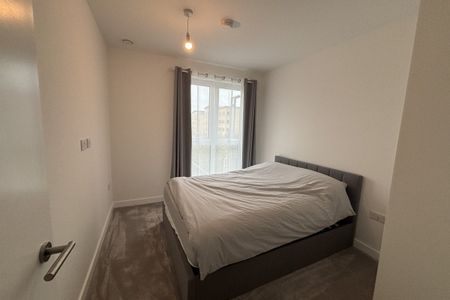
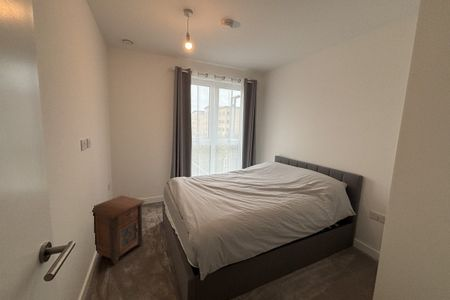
+ nightstand [91,195,146,266]
